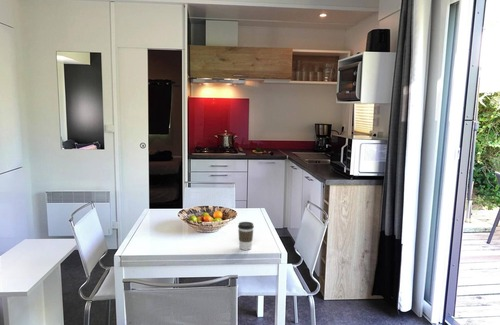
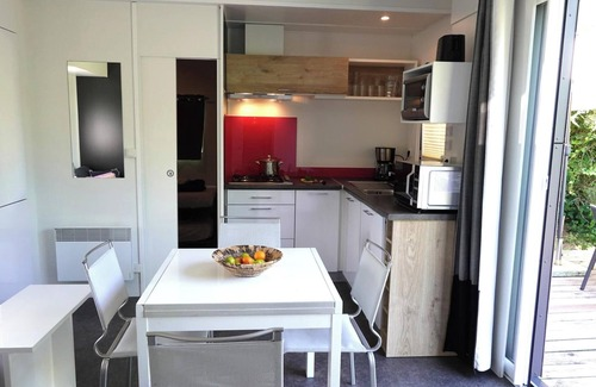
- coffee cup [237,221,255,251]
